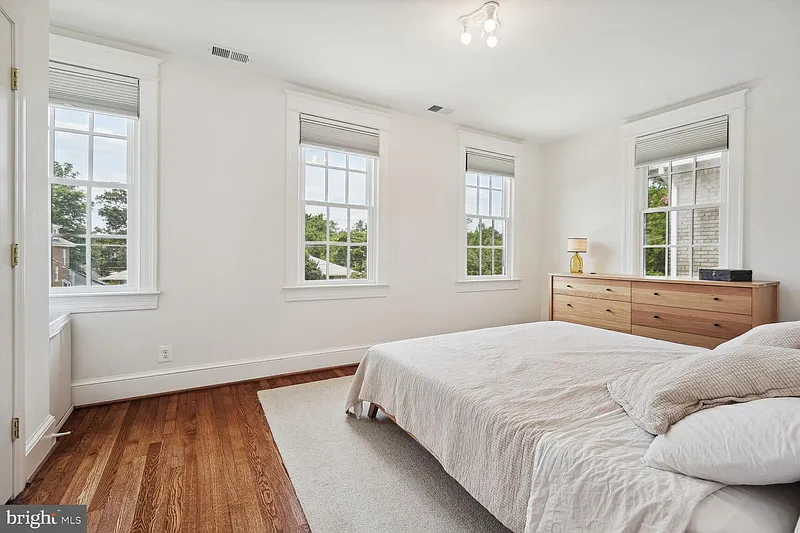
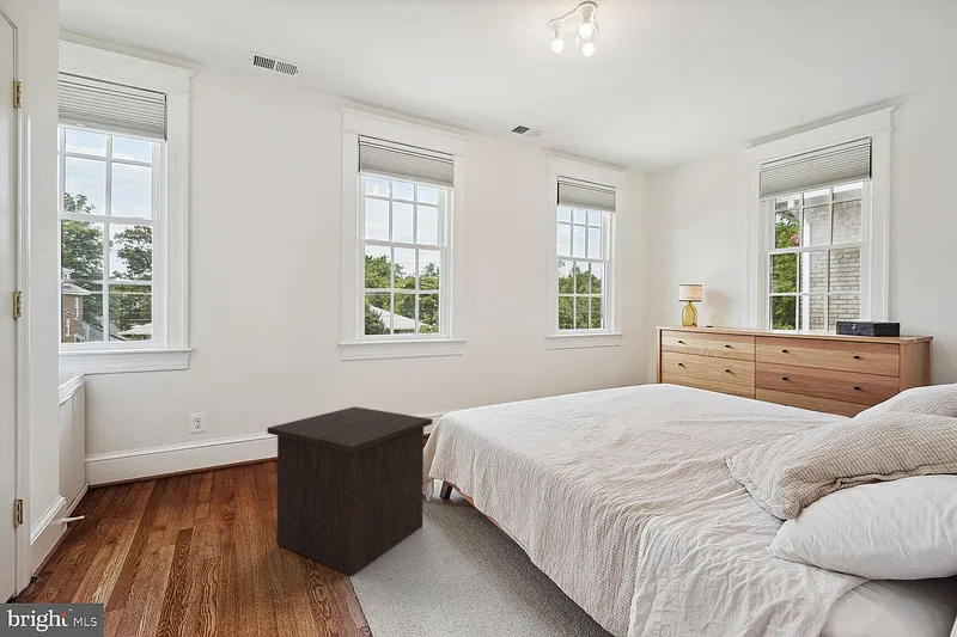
+ nightstand [267,405,433,577]
